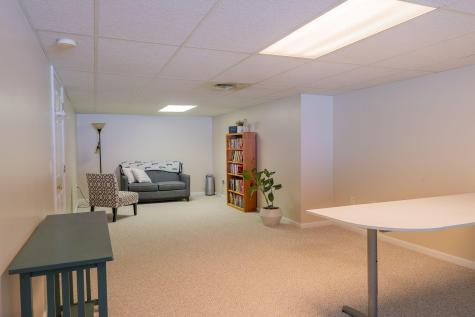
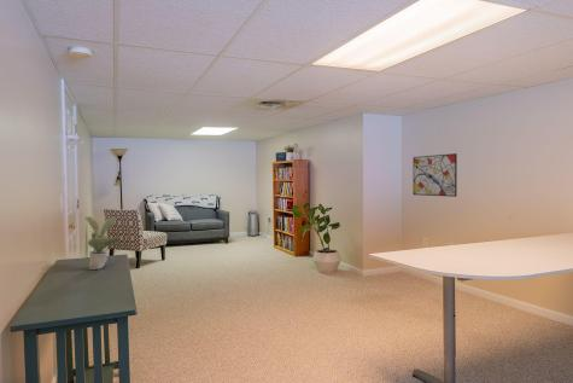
+ potted plant [84,215,123,271]
+ wall art [413,152,458,198]
